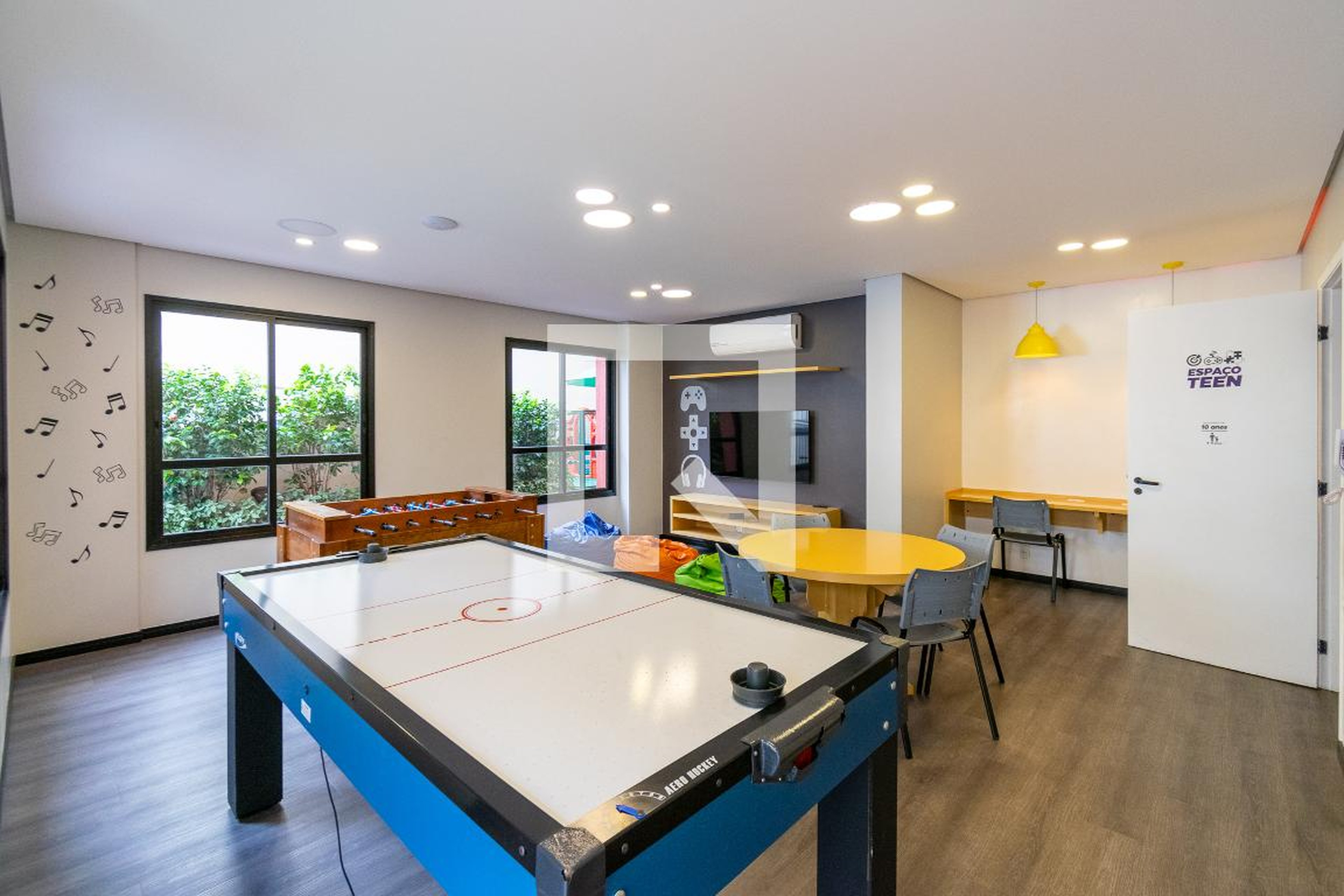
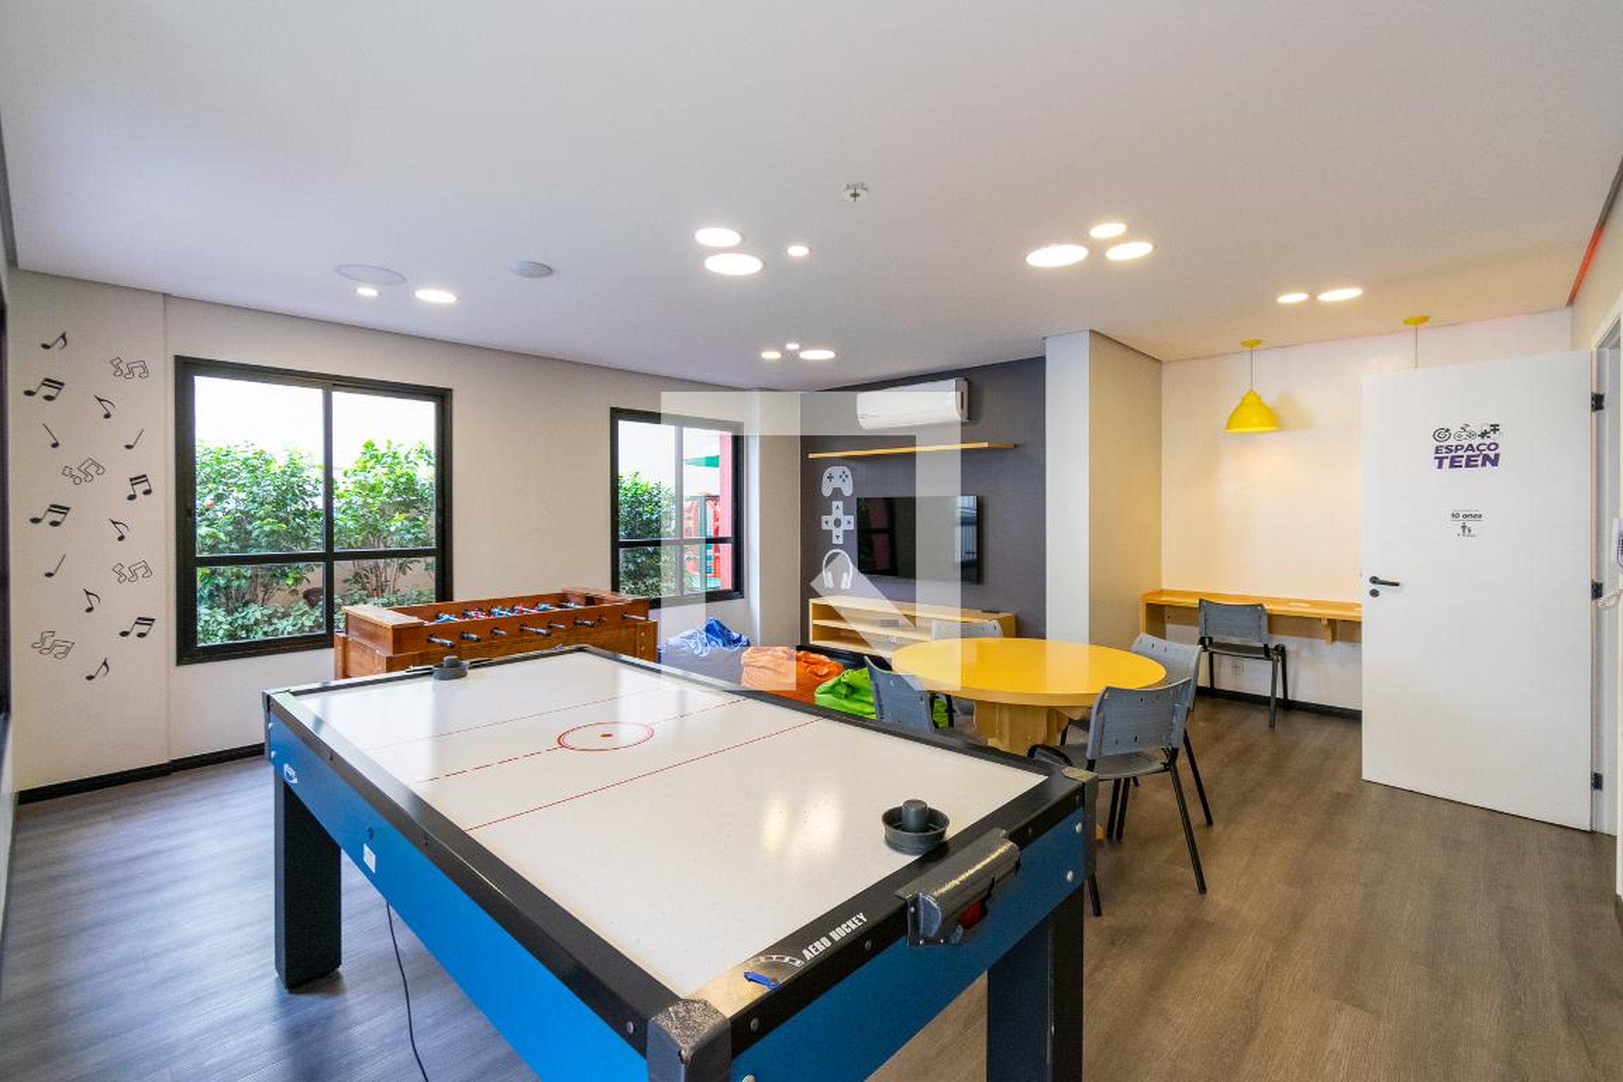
+ smoke detector [837,180,872,204]
